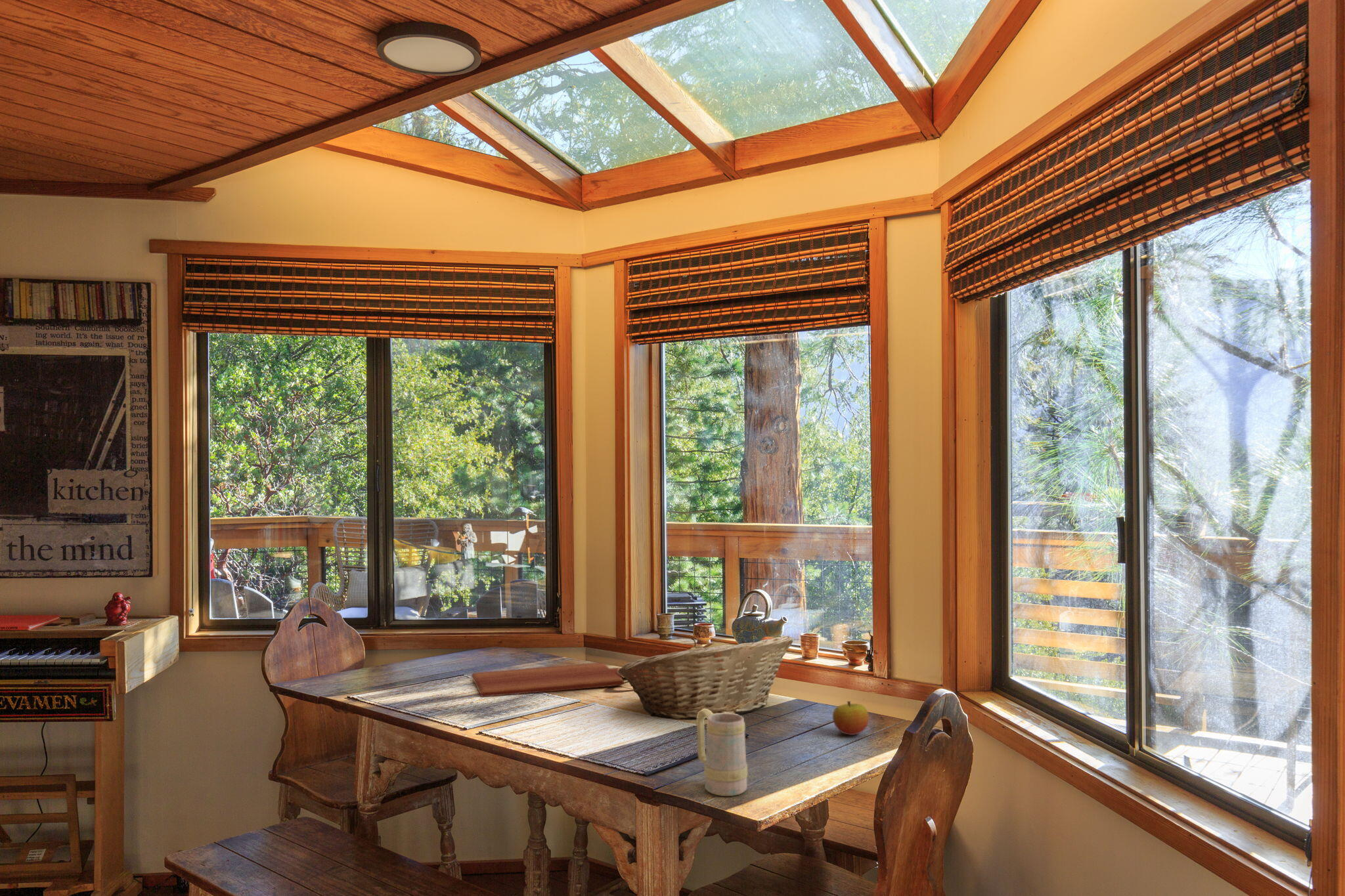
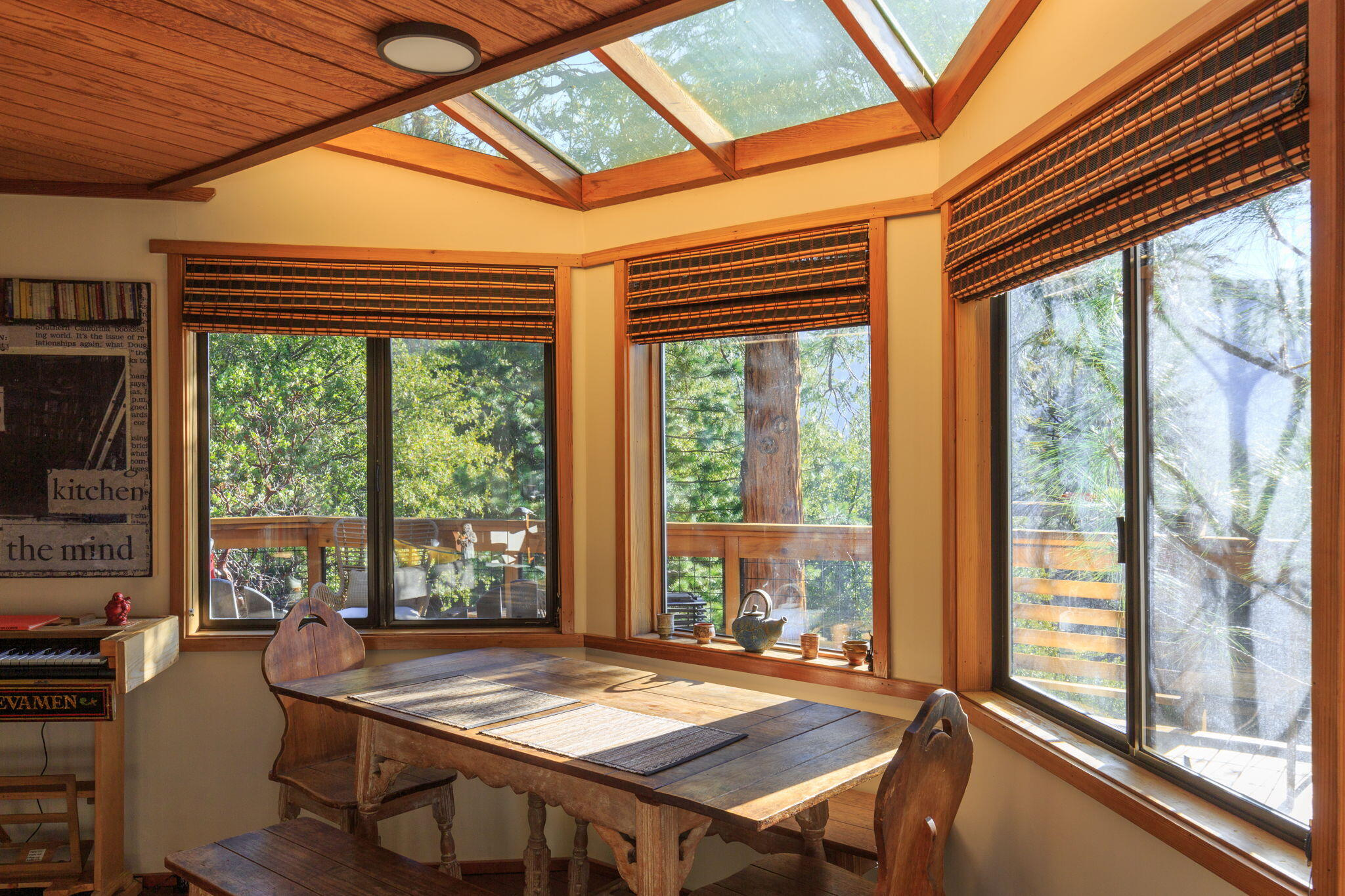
- apple [832,700,870,736]
- cutting board [471,662,626,698]
- mug [695,709,748,797]
- fruit basket [618,635,794,720]
